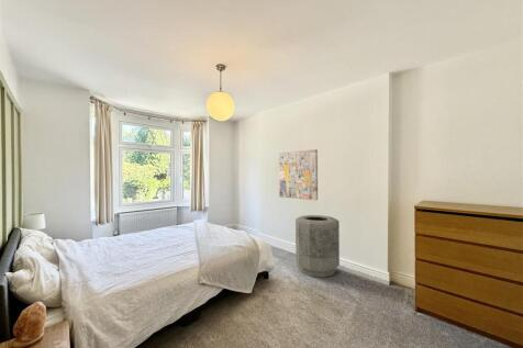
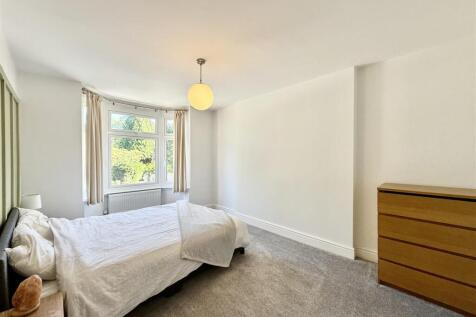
- trash can [294,214,341,279]
- wall art [278,148,319,202]
